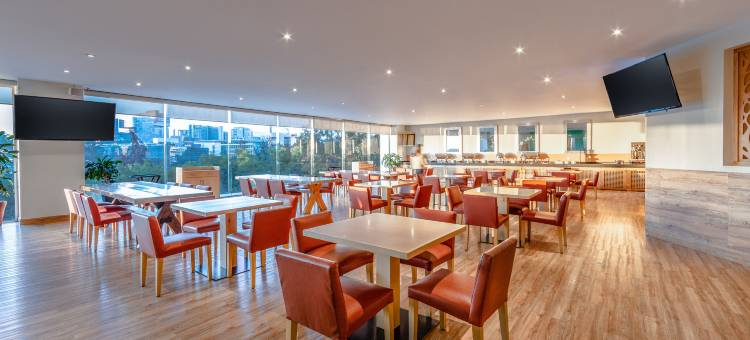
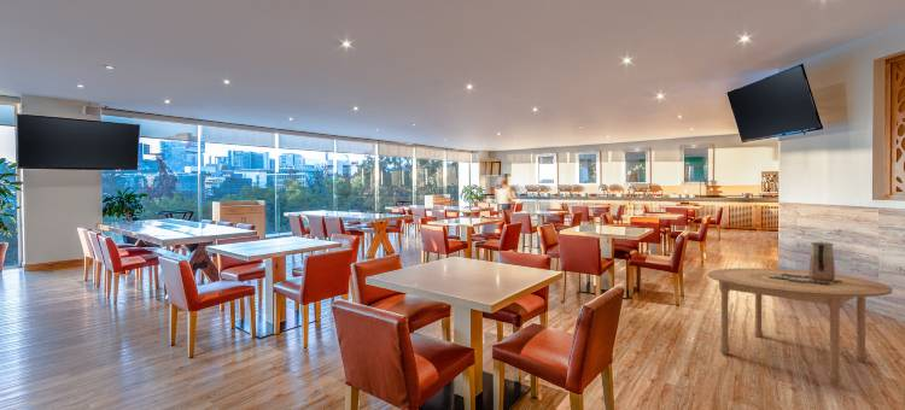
+ dining table [707,268,894,385]
+ vase [808,241,836,281]
